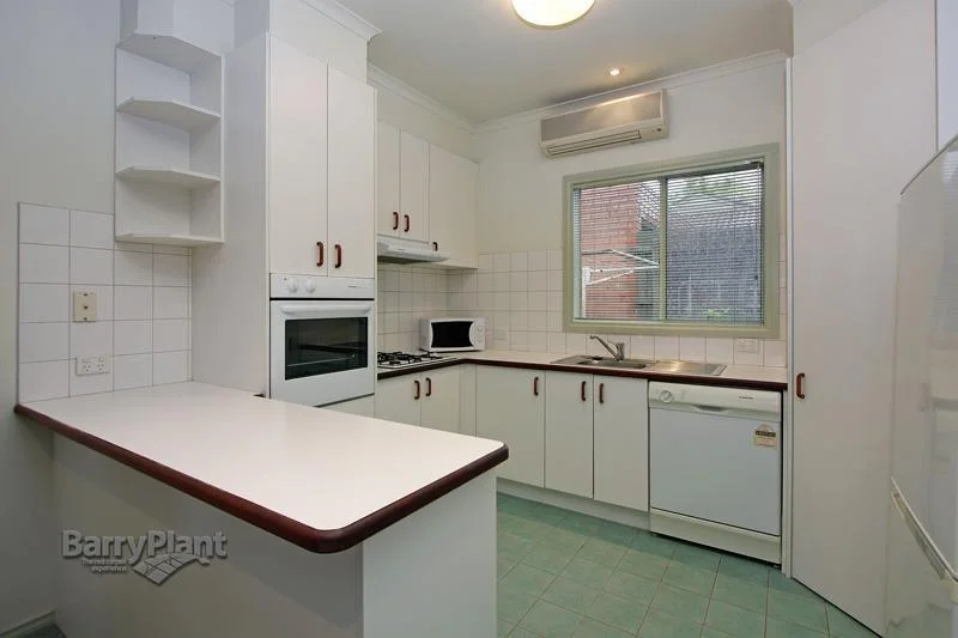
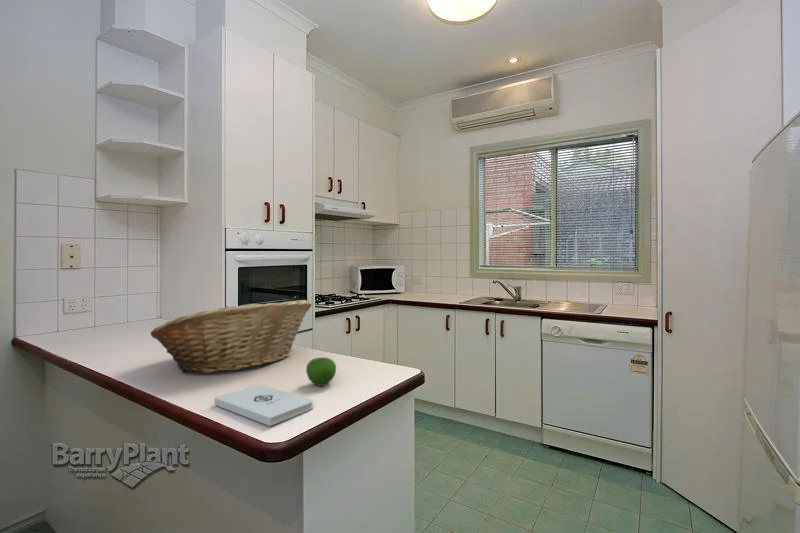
+ apple [305,356,337,387]
+ notepad [213,384,314,427]
+ fruit basket [150,299,313,374]
